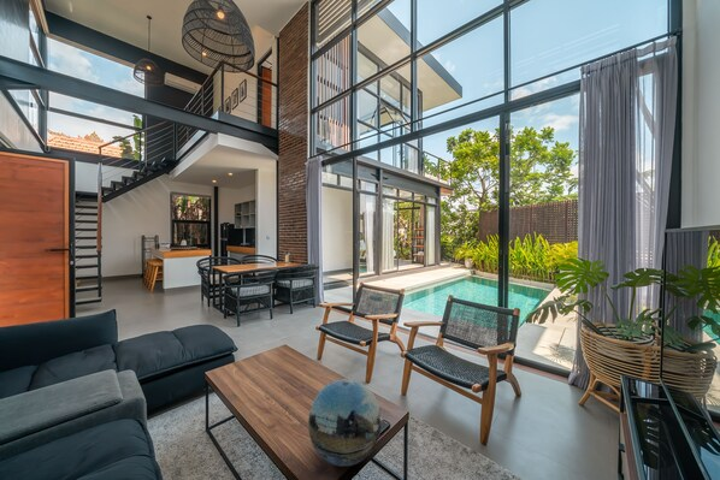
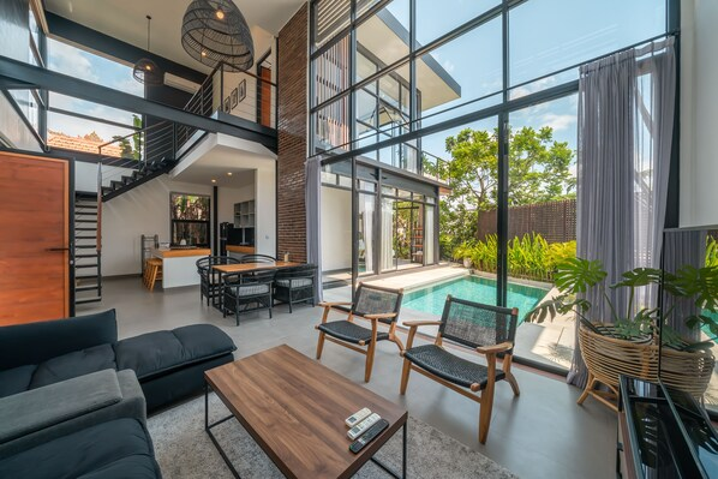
- decorative orb [307,378,383,468]
